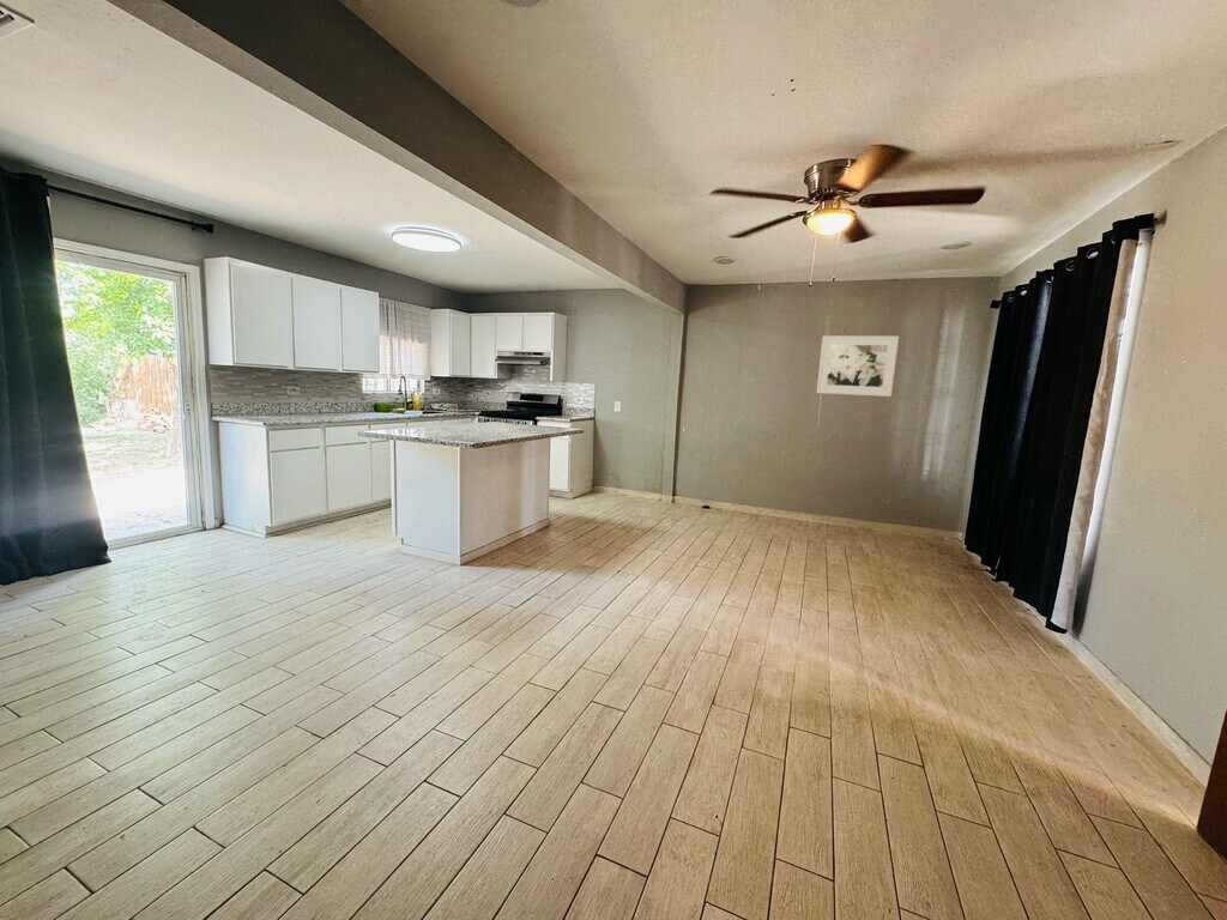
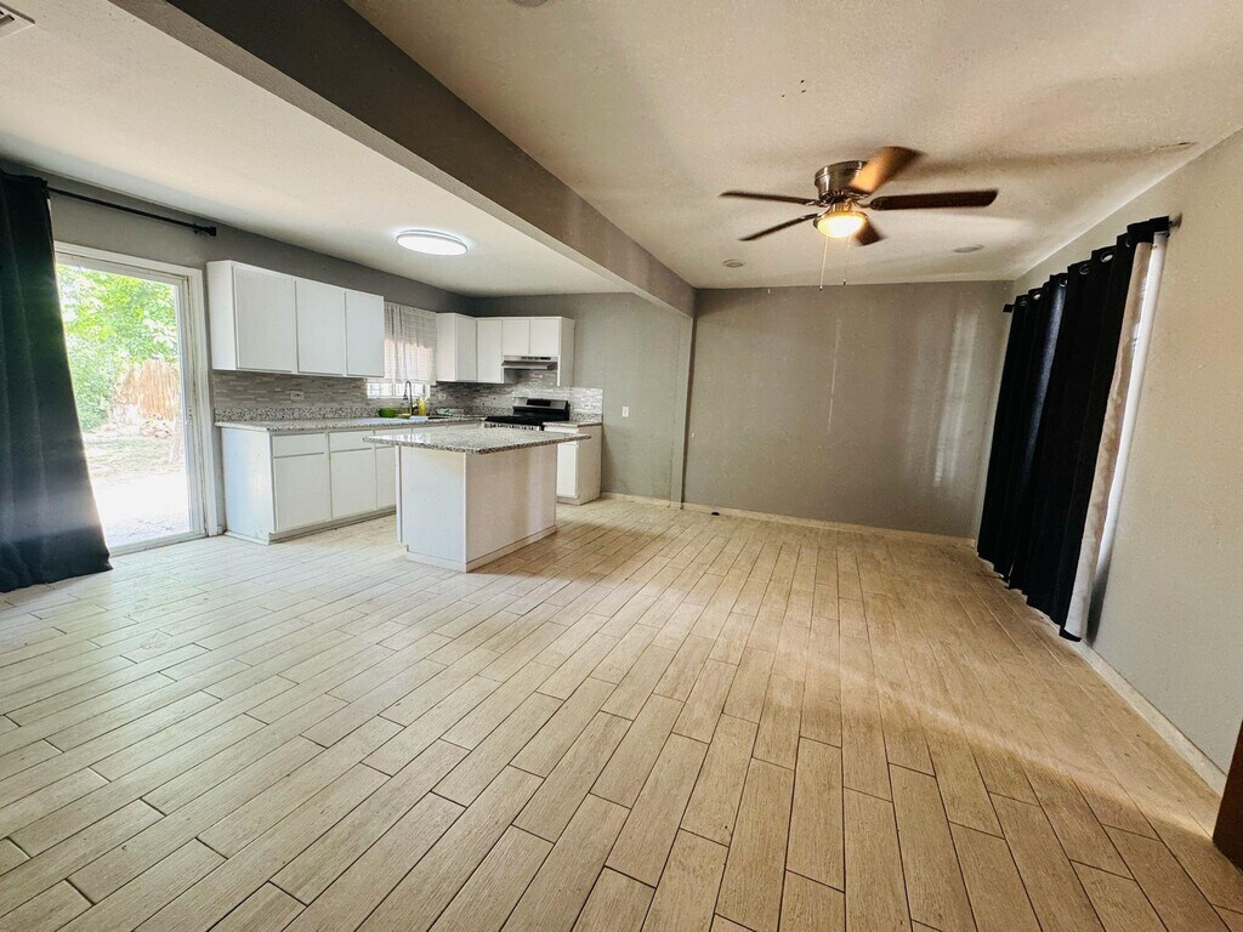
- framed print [816,334,900,398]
